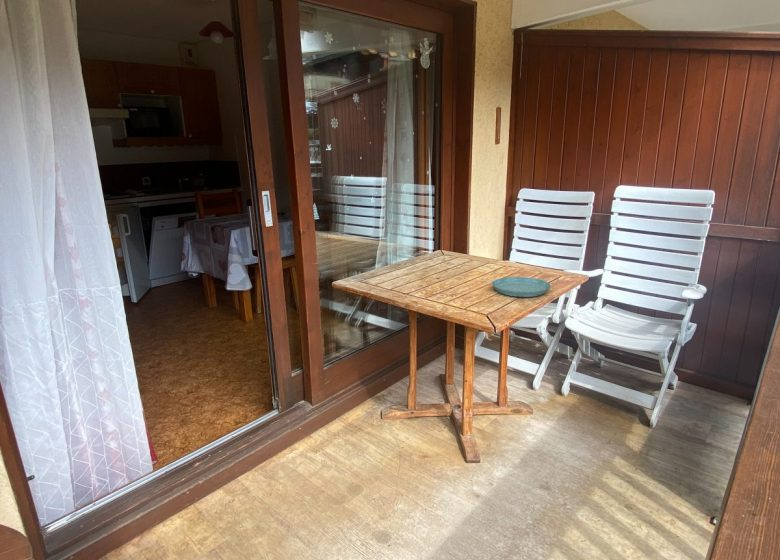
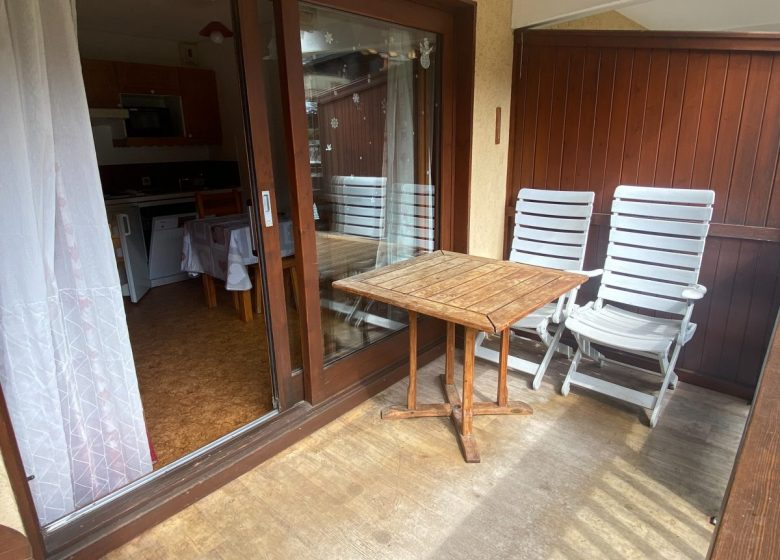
- saucer [491,276,551,298]
